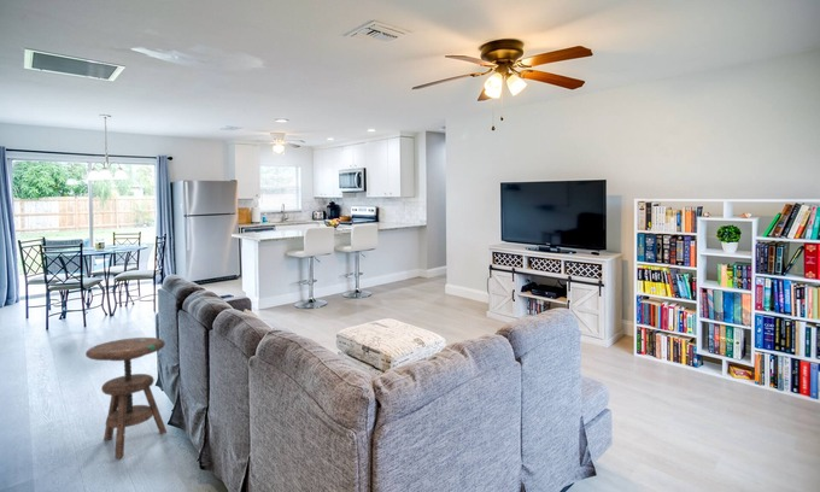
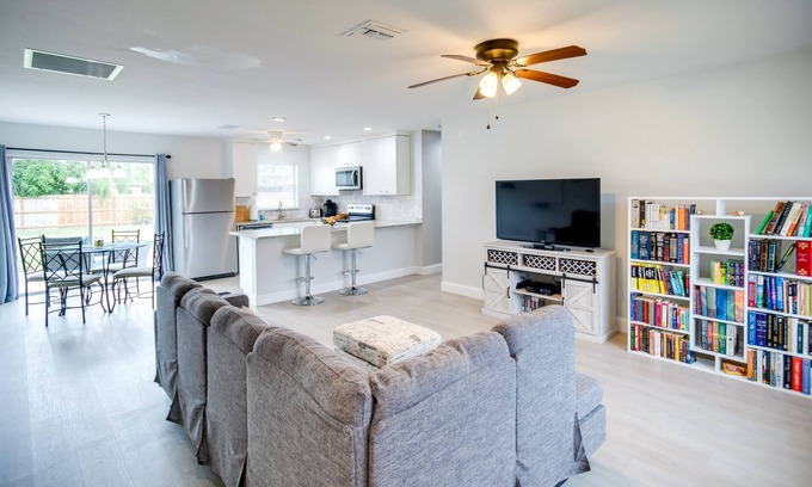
- side table [84,336,168,461]
